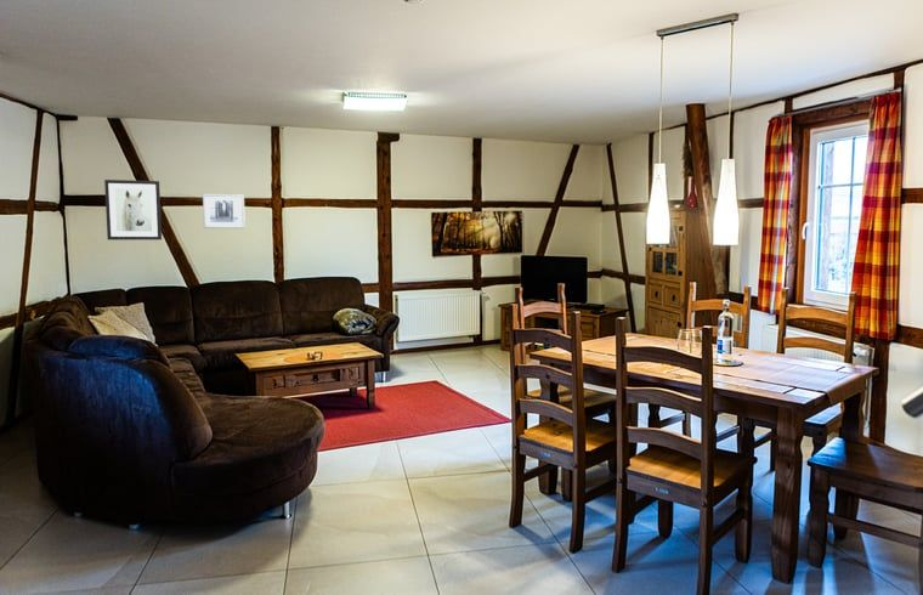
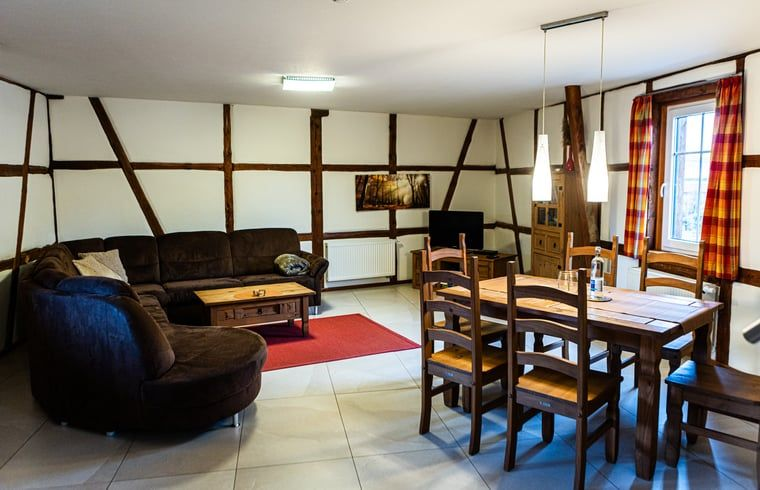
- wall art [103,178,163,240]
- wall art [202,193,247,229]
